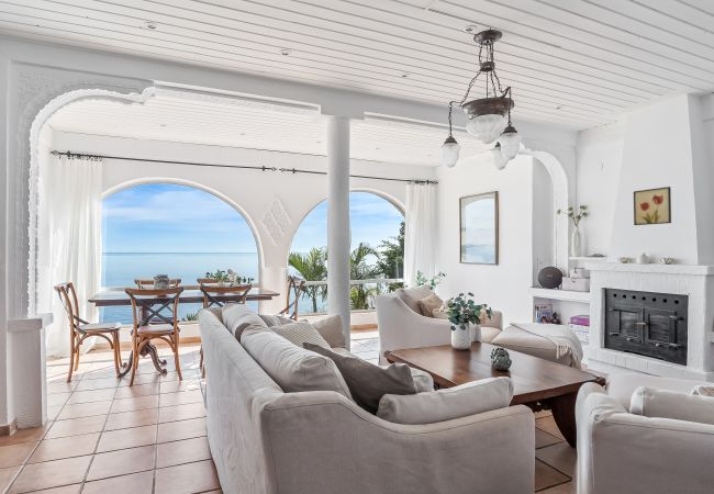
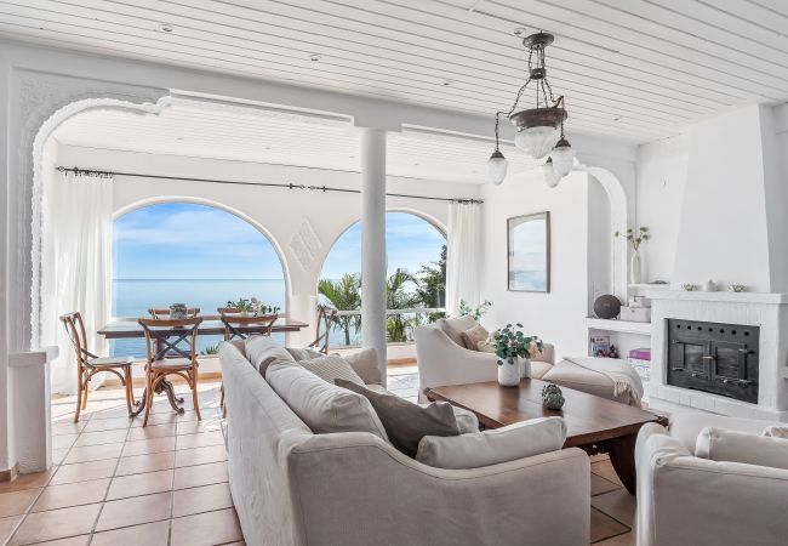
- wall art [633,186,672,226]
